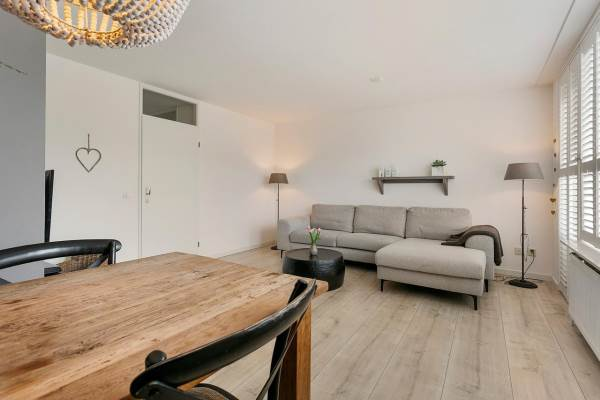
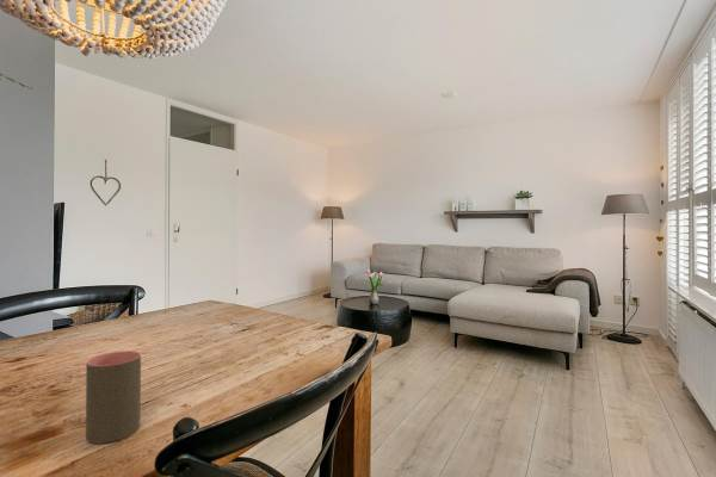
+ cup [85,349,142,445]
